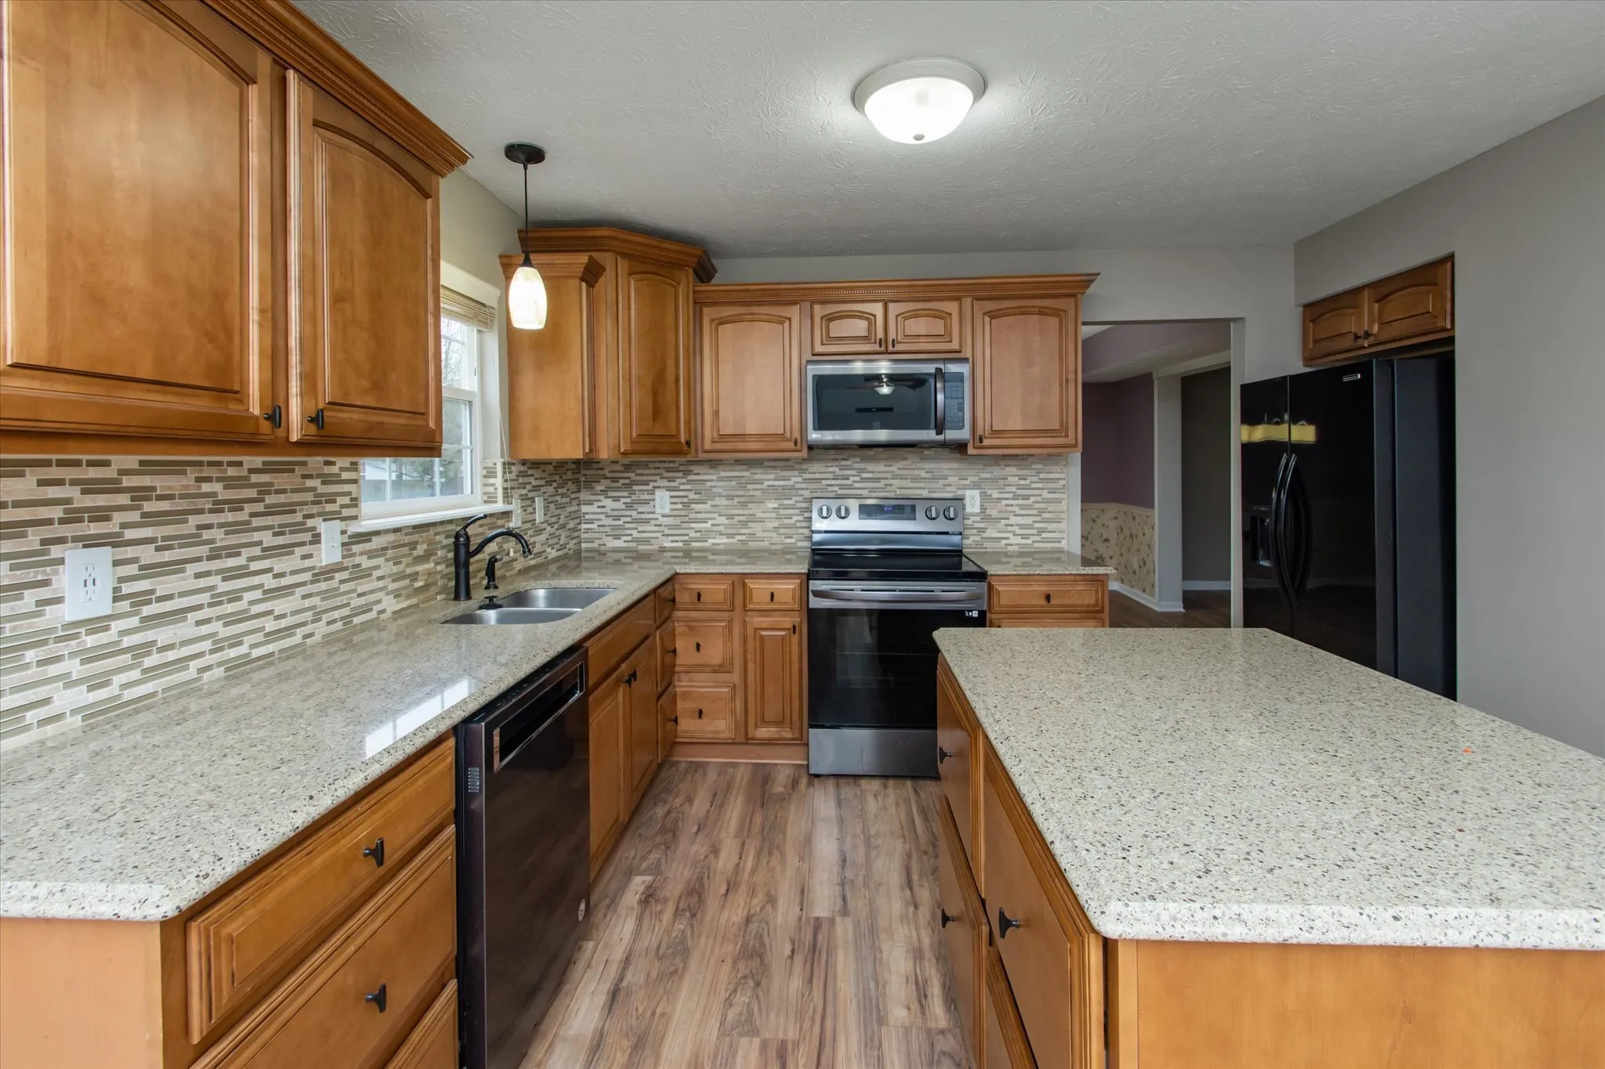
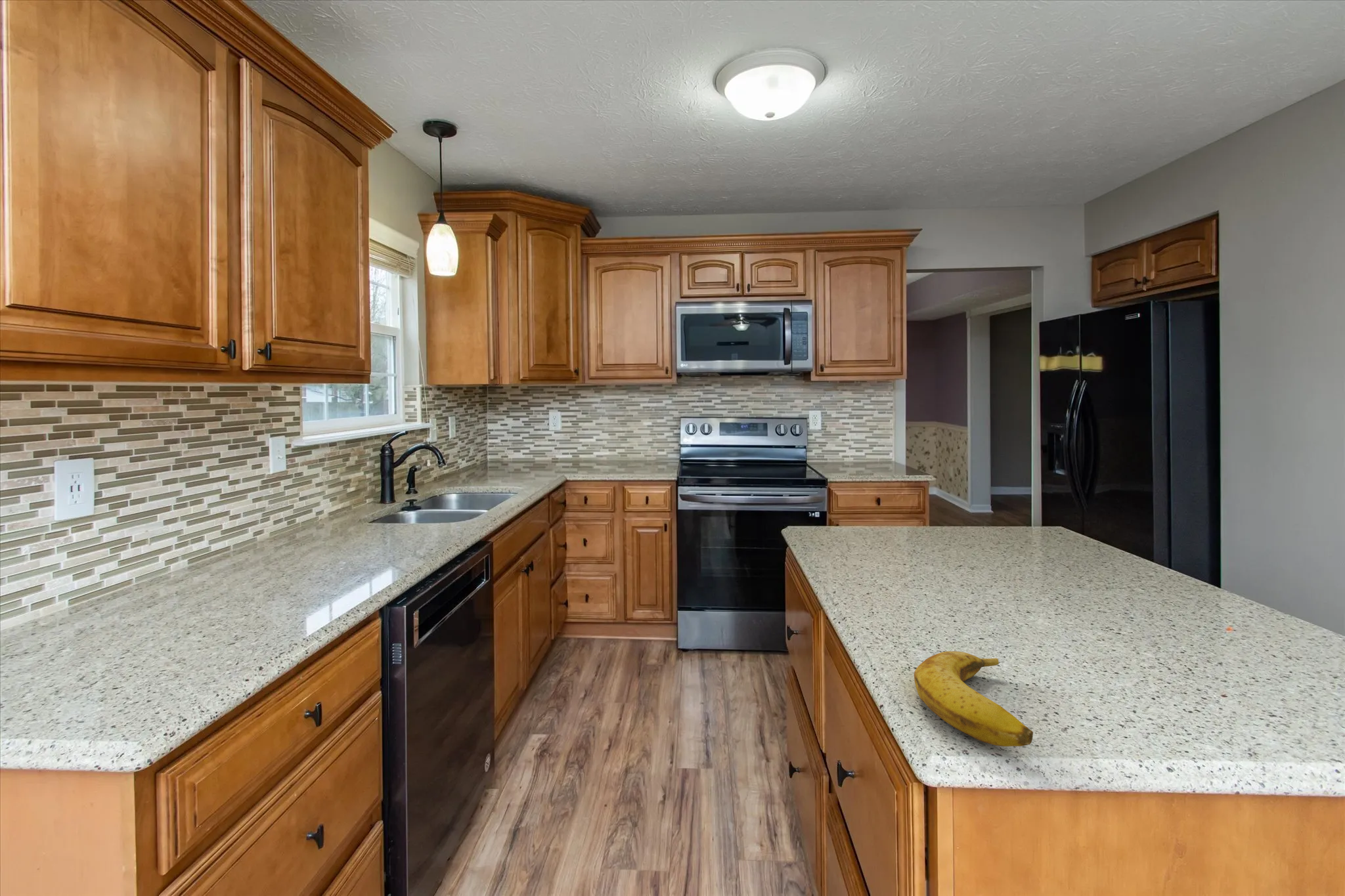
+ banana [914,651,1034,747]
